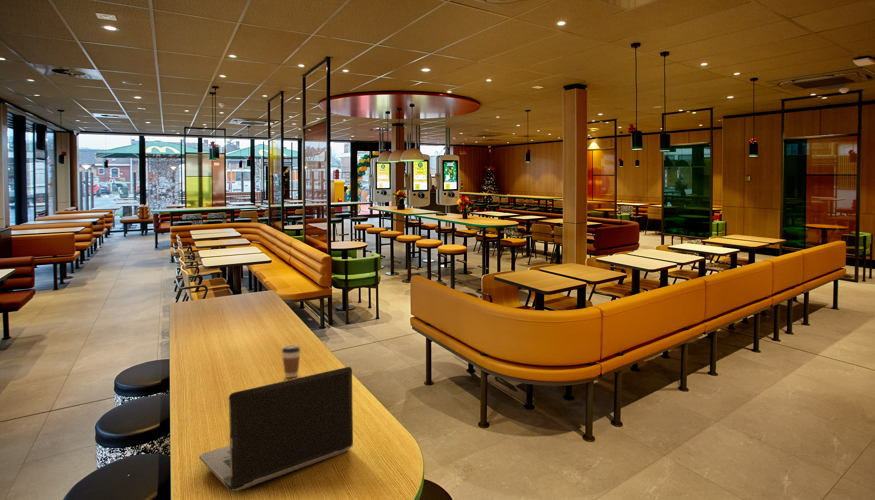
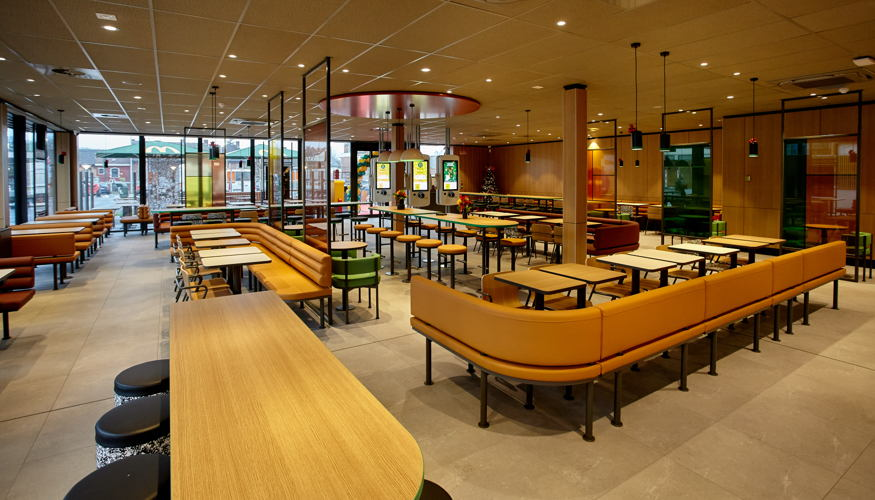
- laptop computer [198,366,354,492]
- coffee cup [281,345,301,378]
